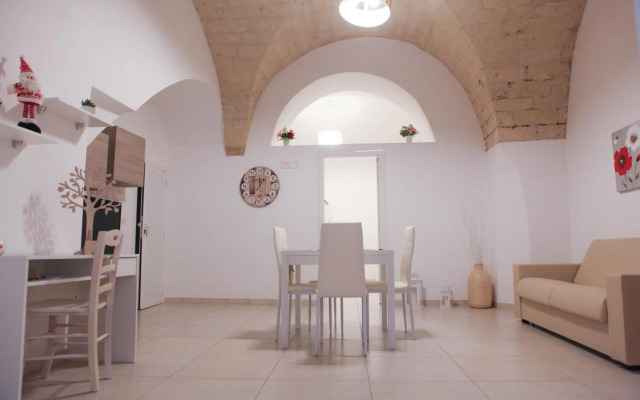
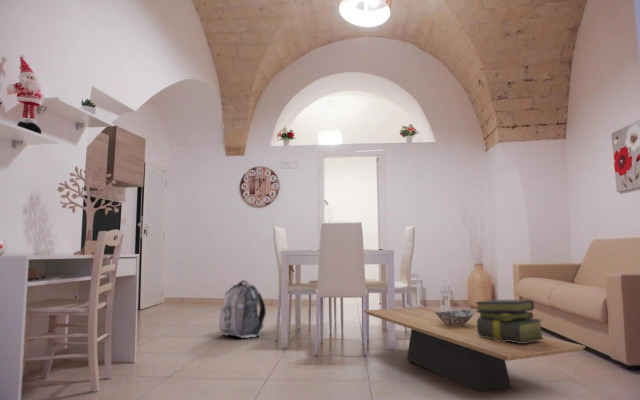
+ stack of books [474,299,545,343]
+ coffee table [363,306,586,393]
+ decorative bowl [435,309,475,326]
+ backpack [218,279,267,339]
